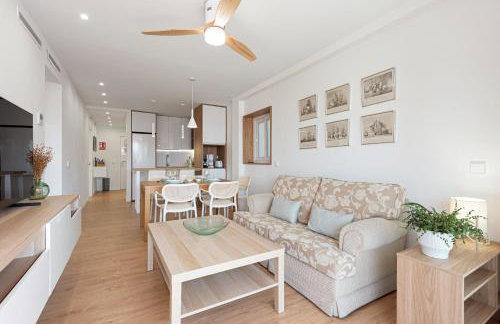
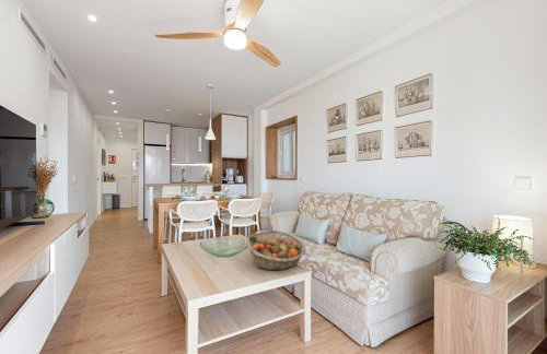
+ fruit basket [245,229,306,271]
